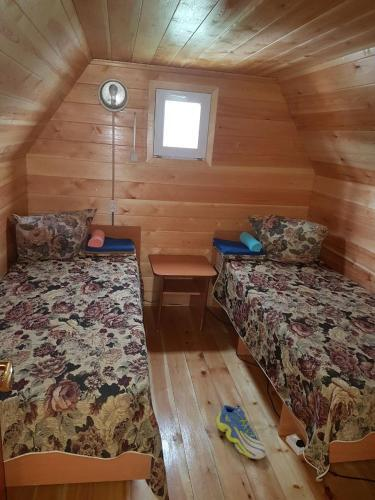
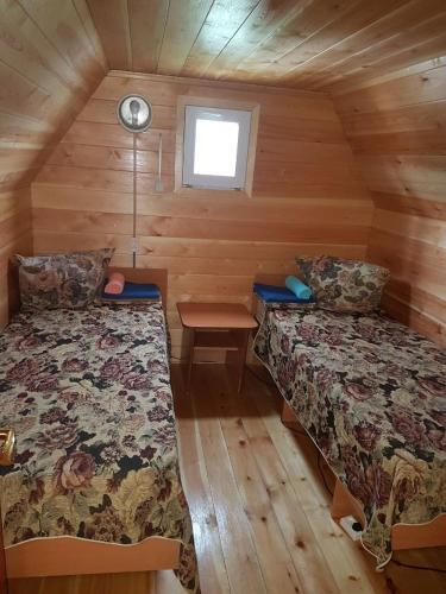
- sneaker [216,404,267,460]
